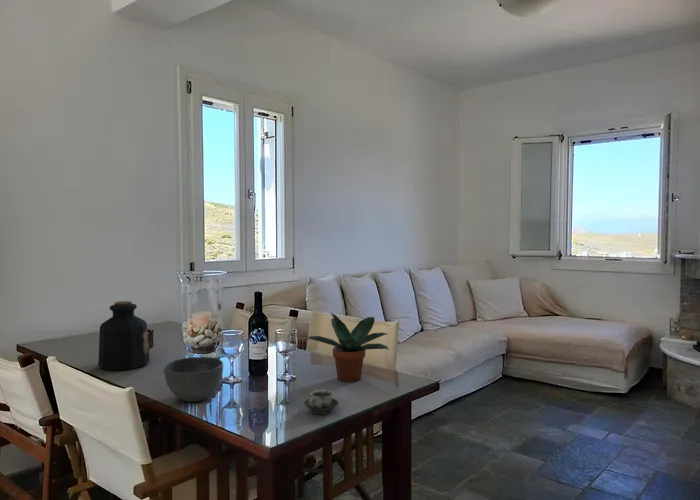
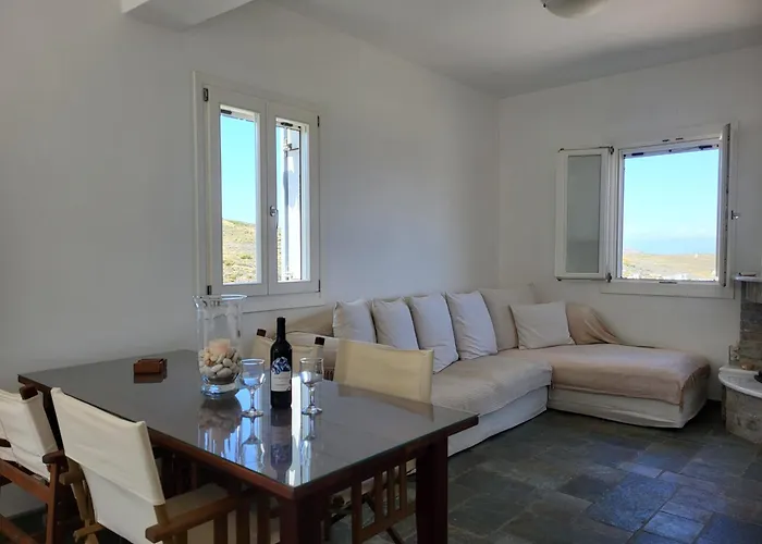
- potted plant [305,312,390,383]
- cup [303,388,340,416]
- bottle [97,300,151,372]
- bowl [163,356,224,403]
